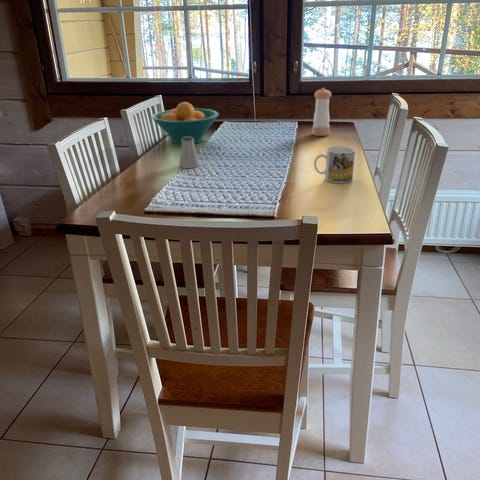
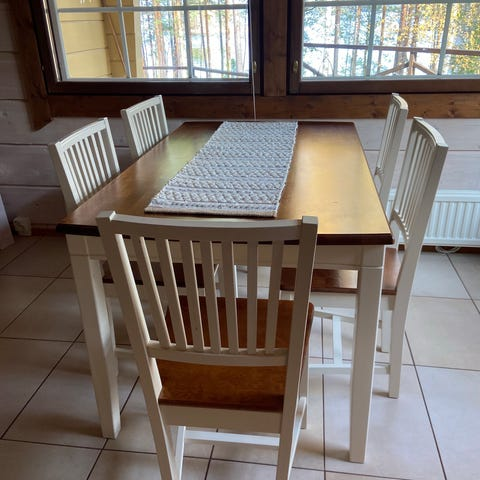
- fruit bowl [151,101,220,145]
- mug [313,145,356,184]
- pepper shaker [311,87,332,137]
- saltshaker [179,136,200,169]
